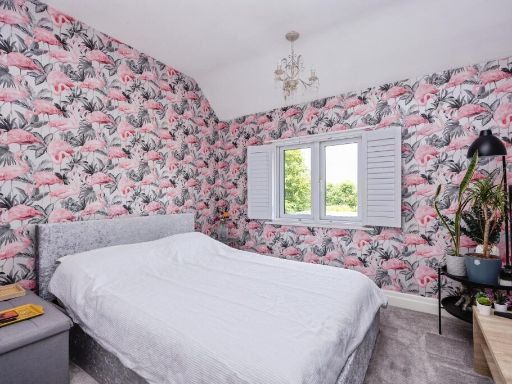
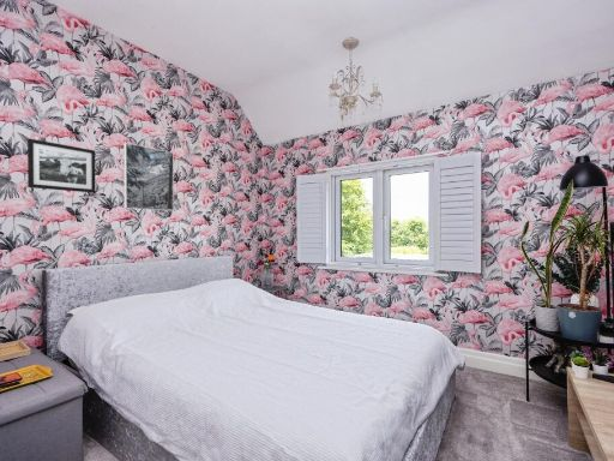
+ picture frame [26,137,96,194]
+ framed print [122,142,175,211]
